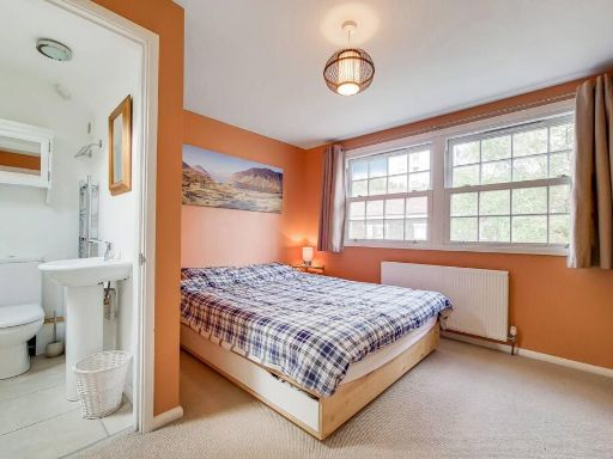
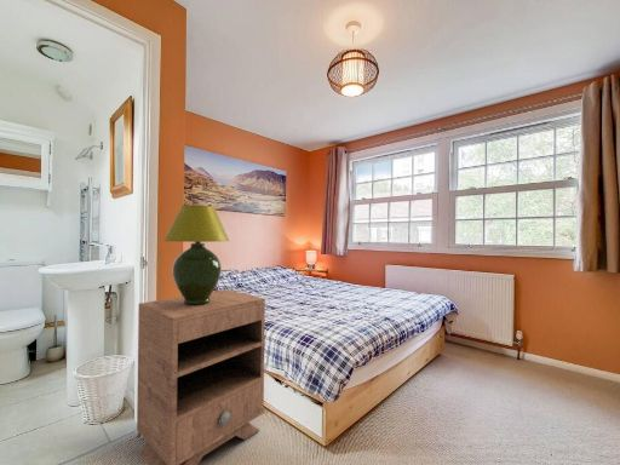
+ nightstand [136,288,266,465]
+ table lamp [162,205,230,305]
